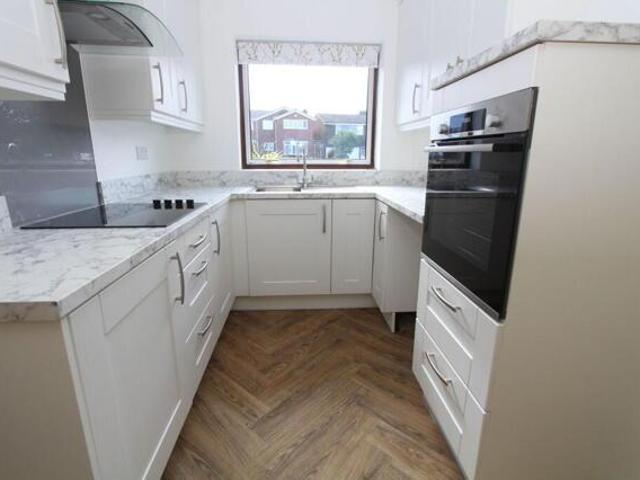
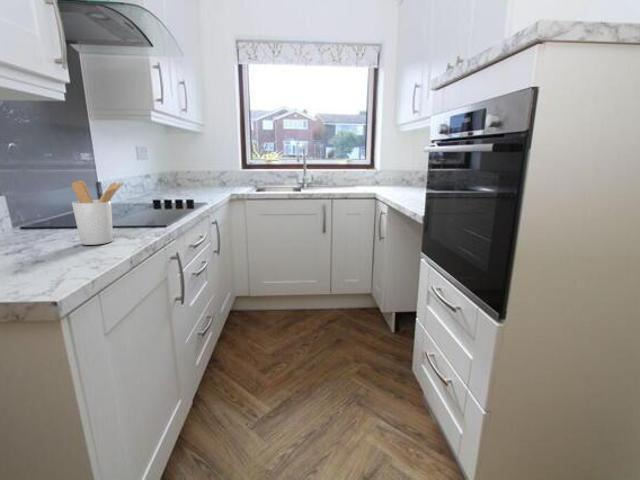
+ utensil holder [71,179,124,246]
